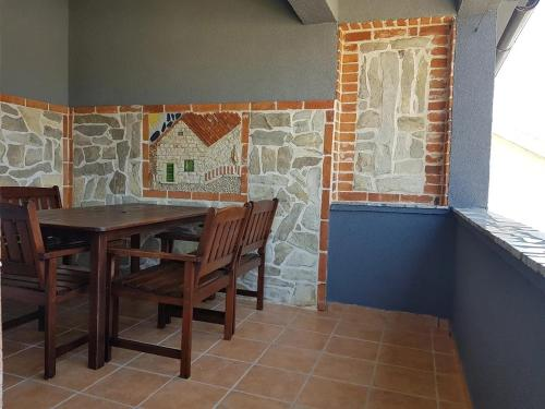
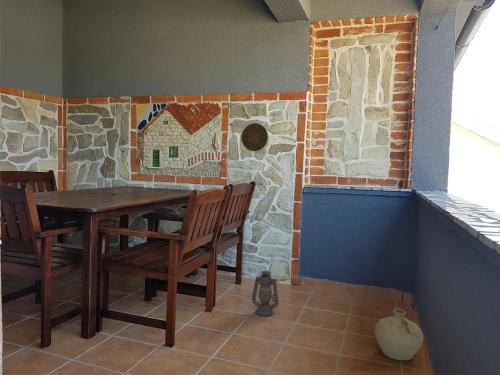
+ ceramic jug [374,308,424,361]
+ decorative plate [240,122,269,152]
+ lantern [251,269,280,317]
